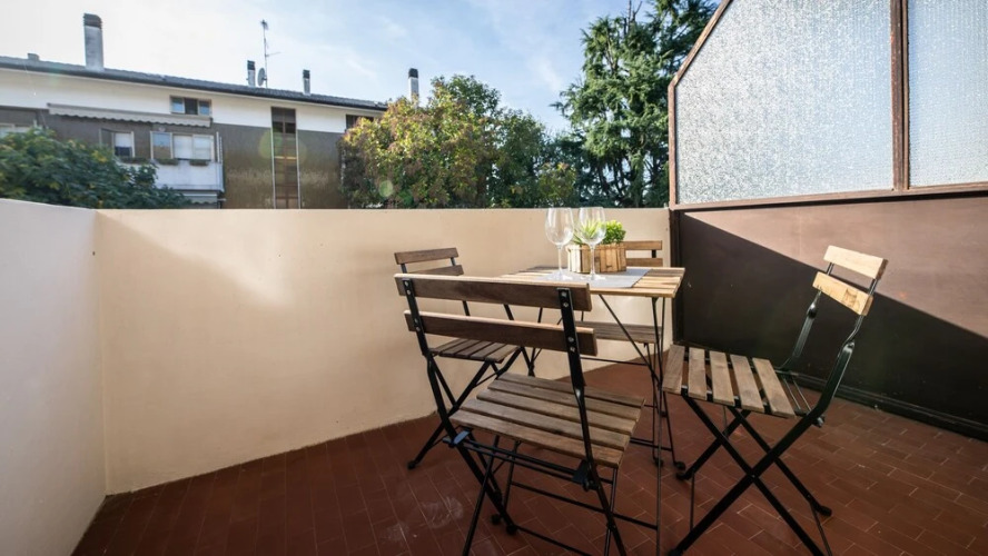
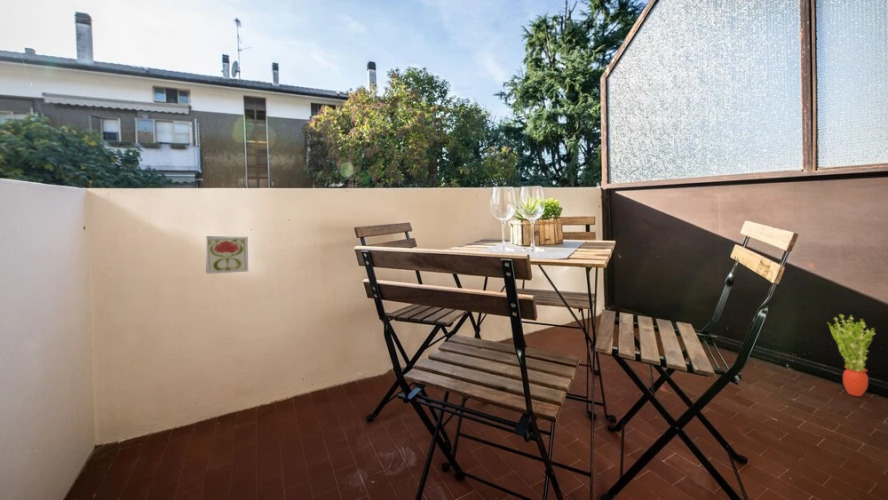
+ potted plant [826,313,876,397]
+ decorative tile [205,235,250,275]
